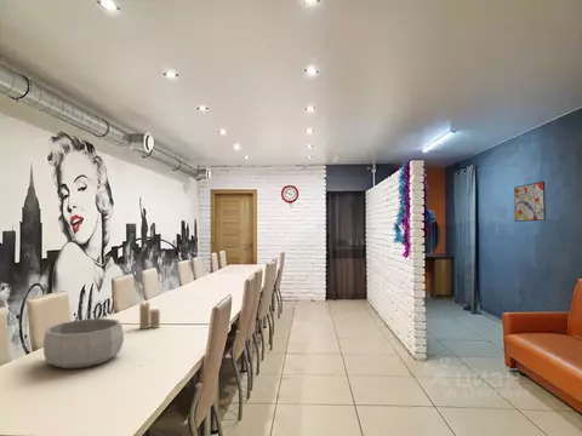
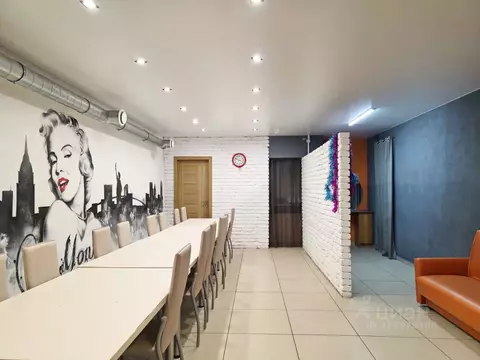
- decorative bowl [42,317,125,369]
- candle [138,299,161,329]
- wall art [513,180,547,223]
